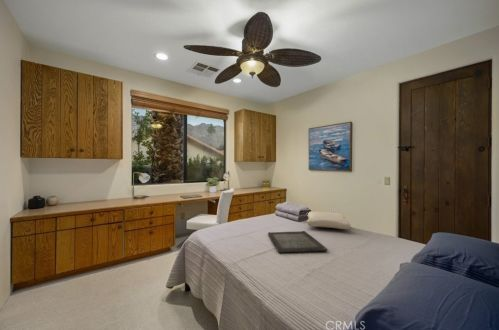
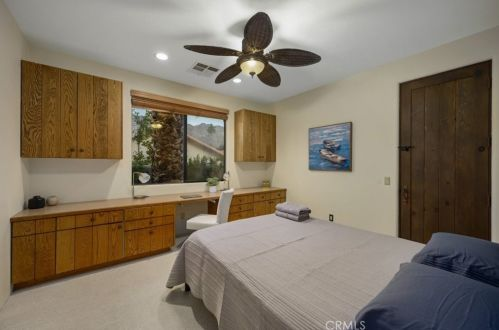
- pillow [305,210,352,230]
- serving tray [267,230,329,254]
